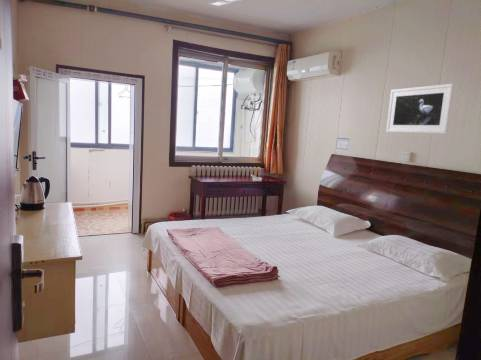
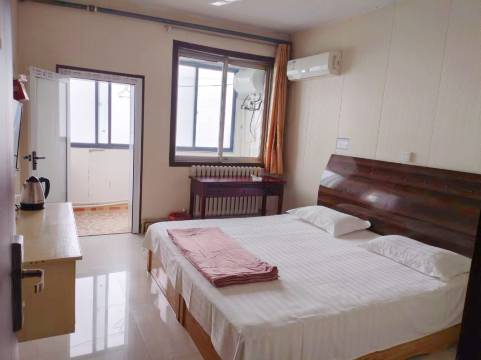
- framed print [385,83,455,135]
